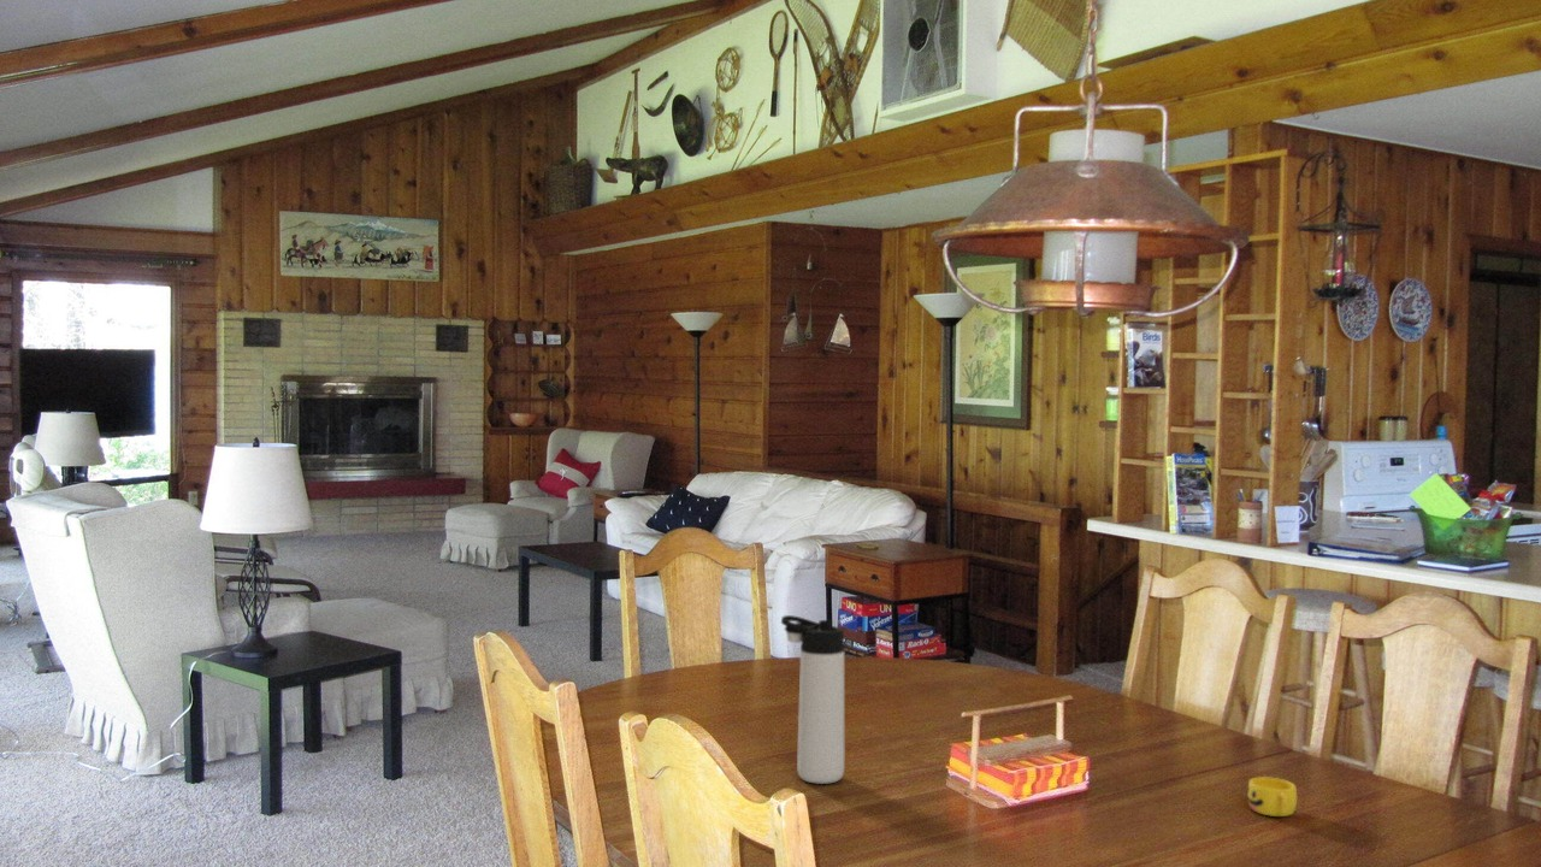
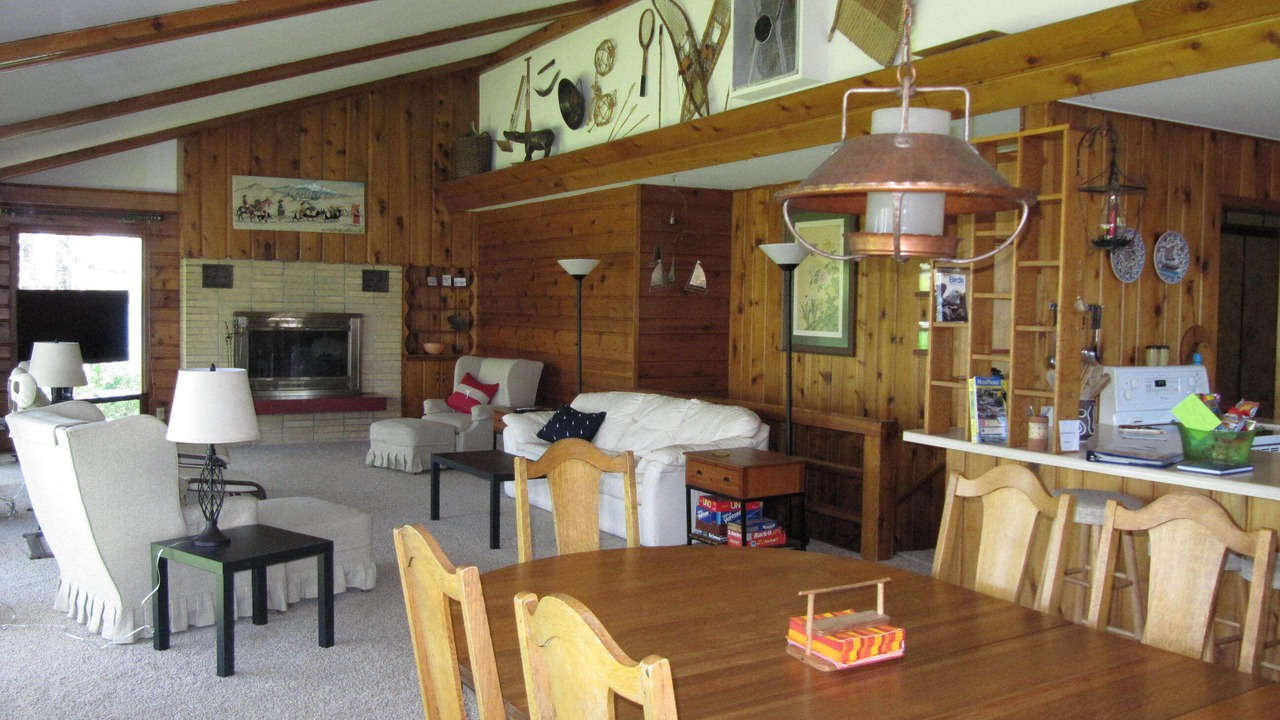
- cup [1246,775,1298,818]
- thermos bottle [780,614,845,785]
